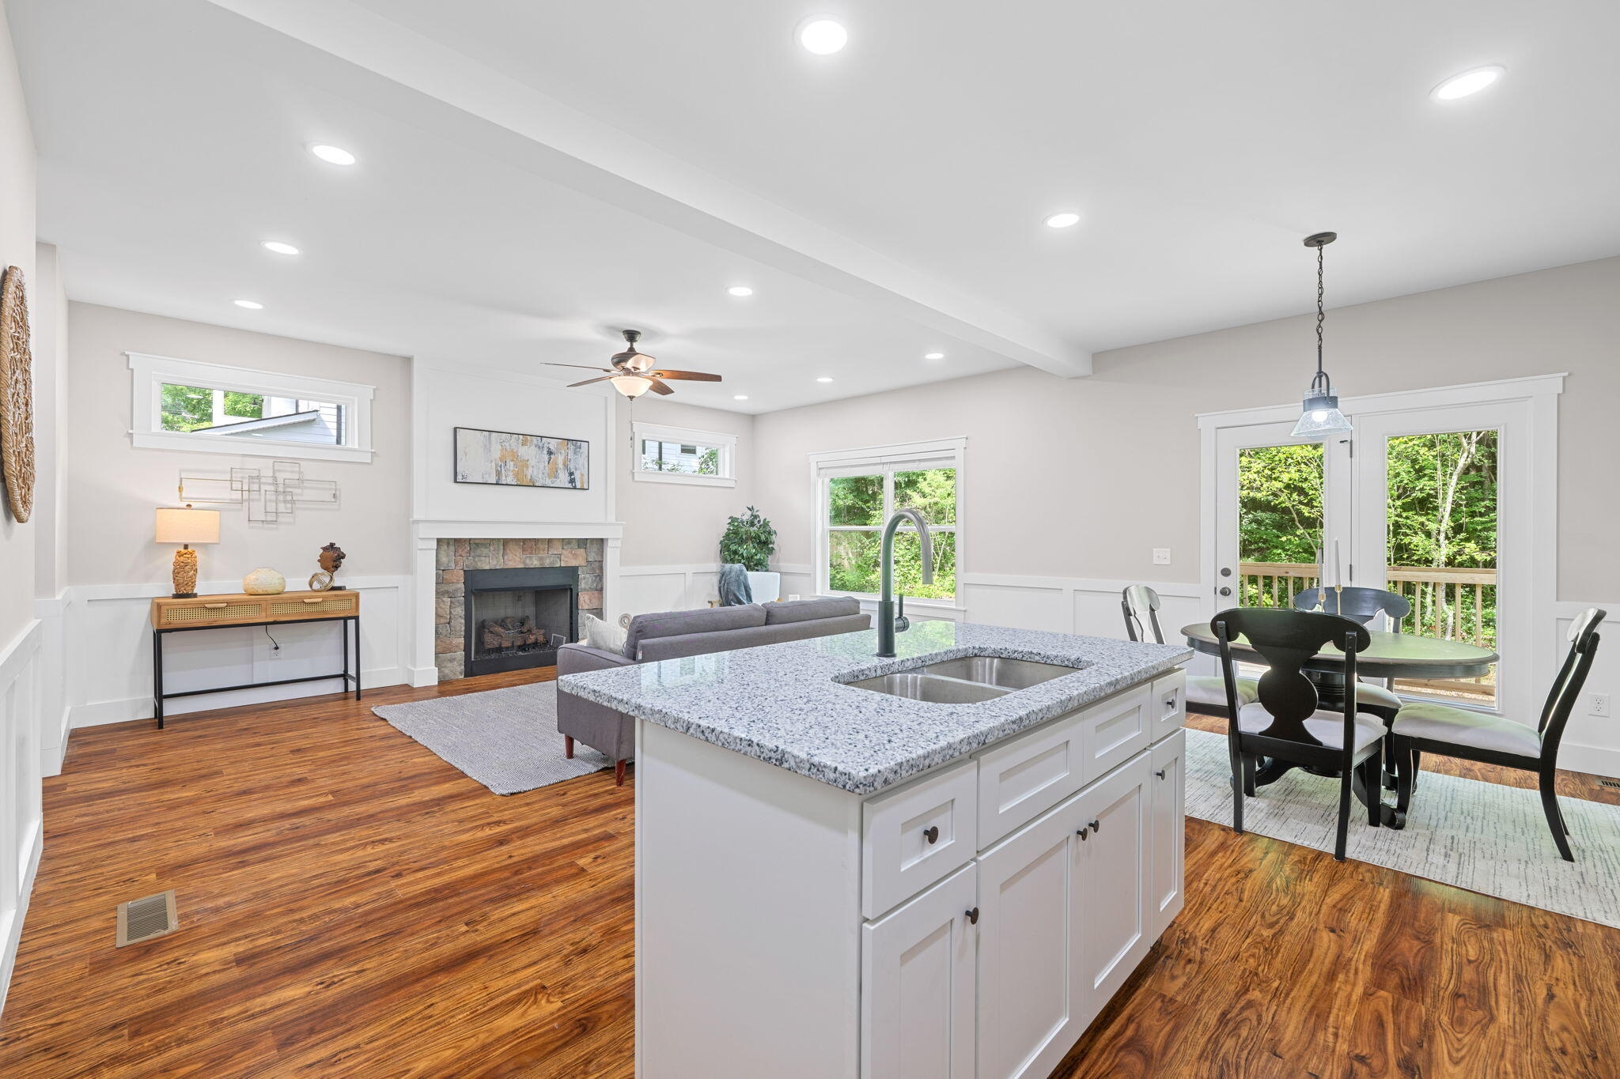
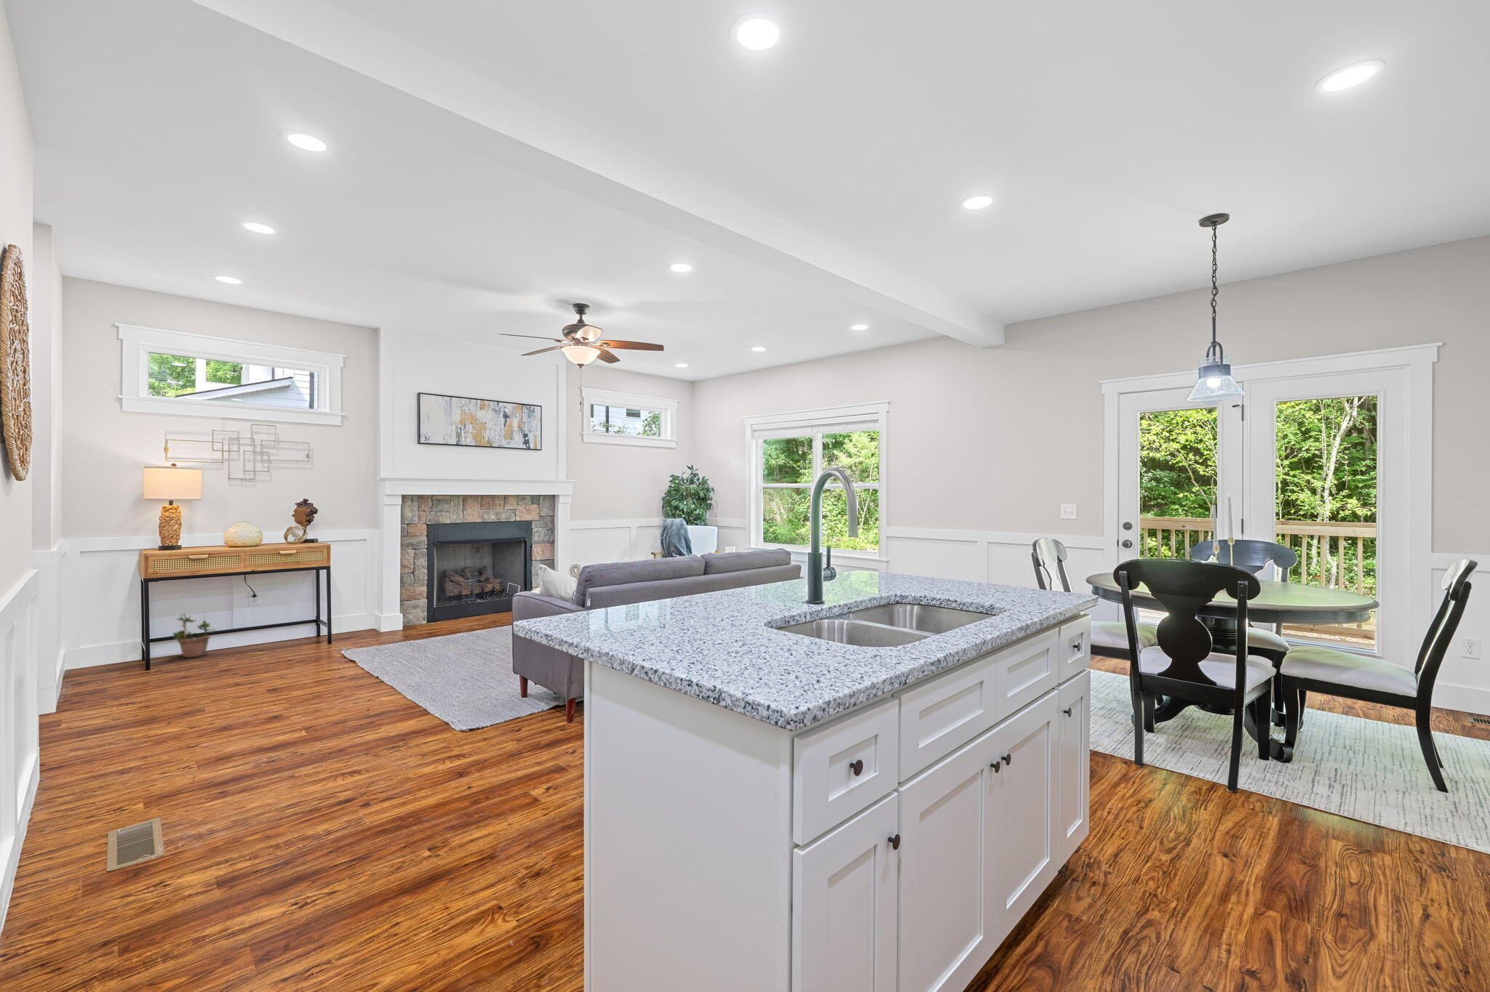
+ potted plant [172,610,217,659]
